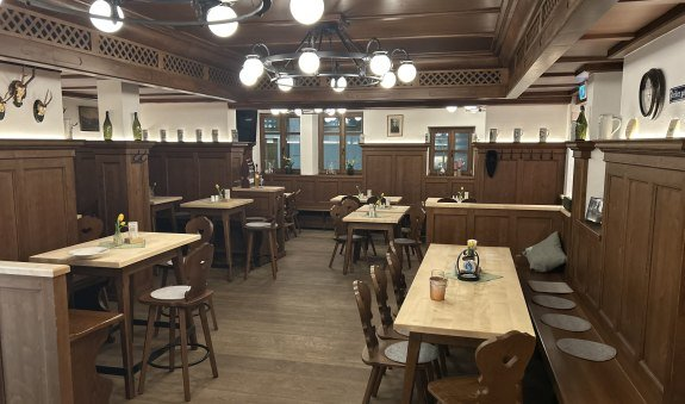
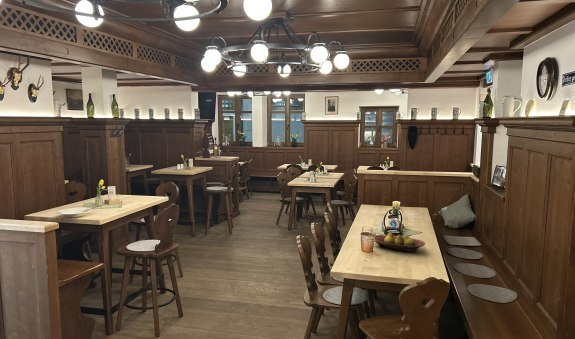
+ fruit bowl [374,232,426,253]
